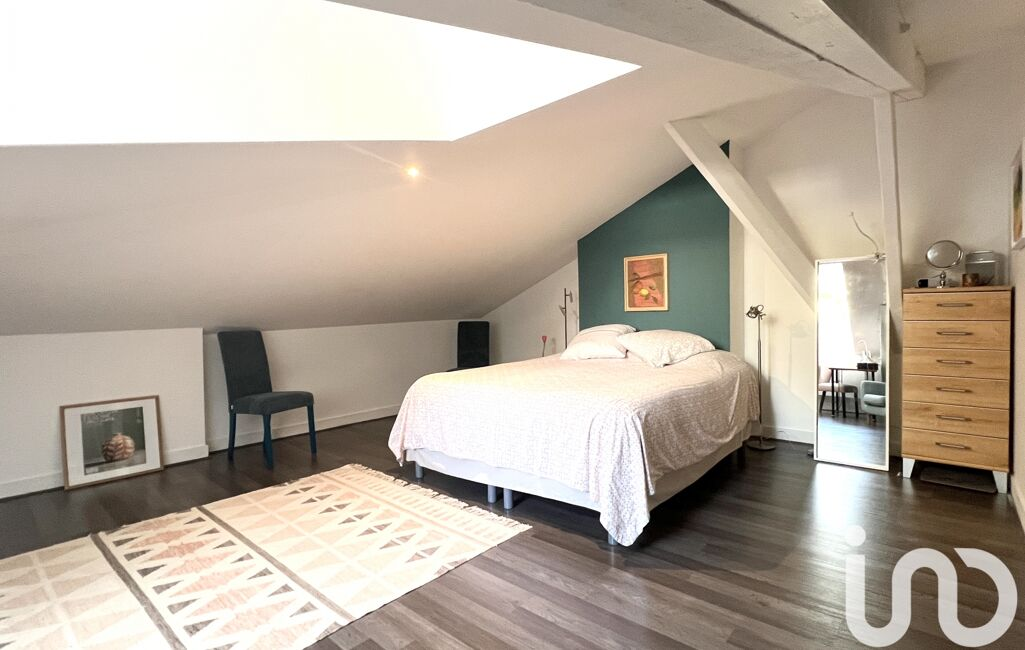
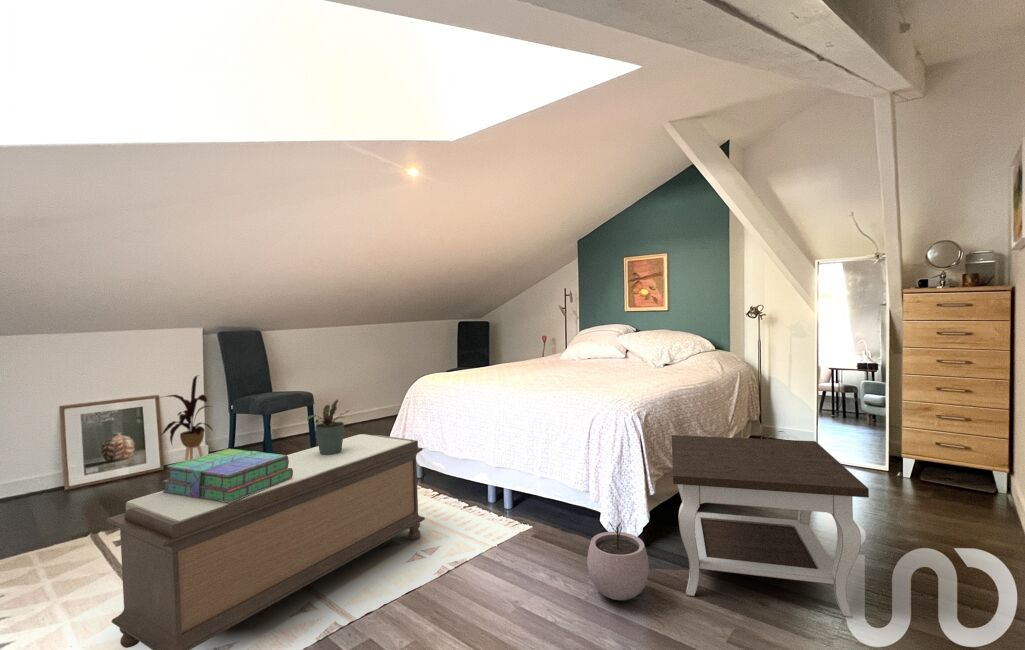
+ potted plant [306,398,352,455]
+ stack of books [161,448,293,503]
+ side table [671,434,870,618]
+ bench [106,433,426,650]
+ house plant [158,374,214,461]
+ plant pot [586,521,650,601]
